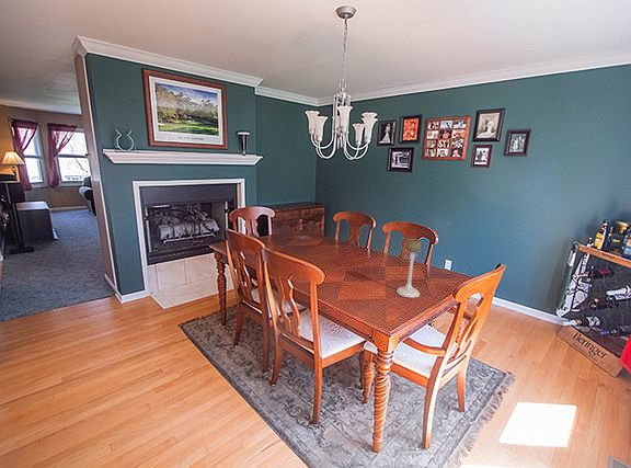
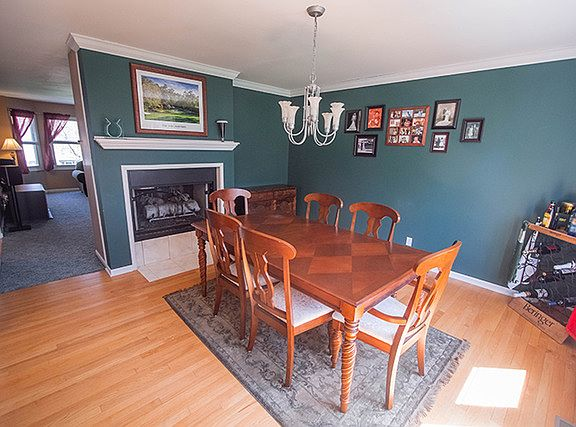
- candle holder [395,237,422,299]
